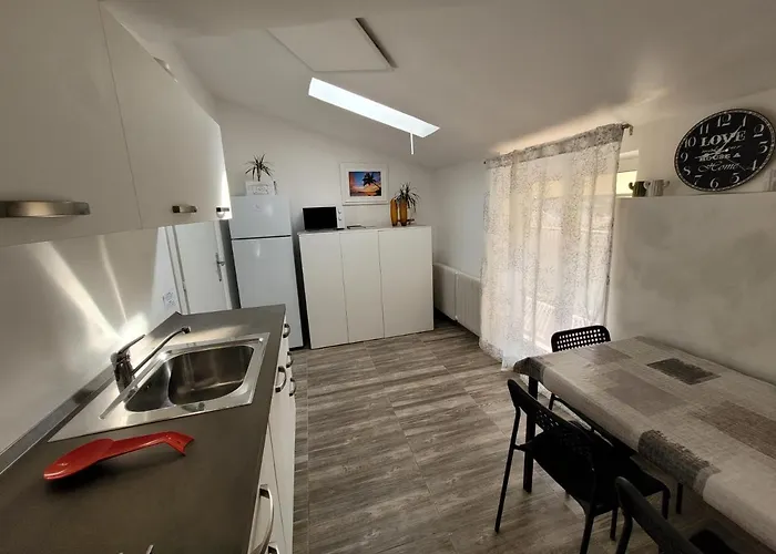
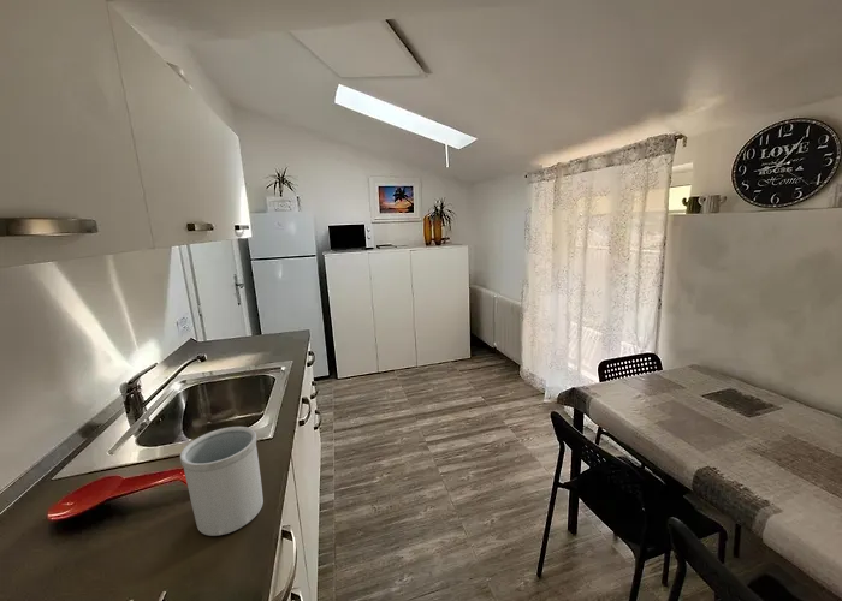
+ utensil holder [179,426,265,537]
